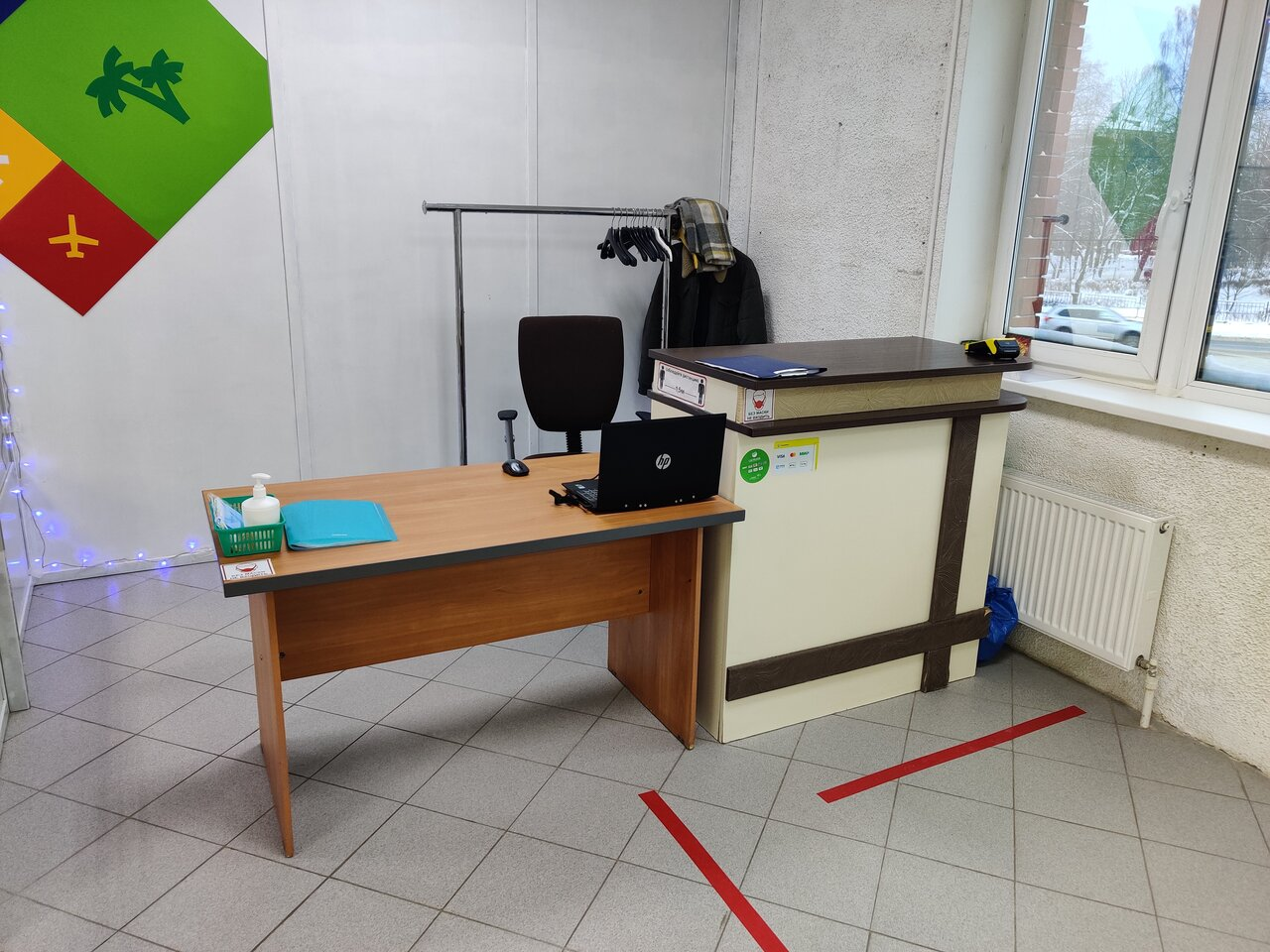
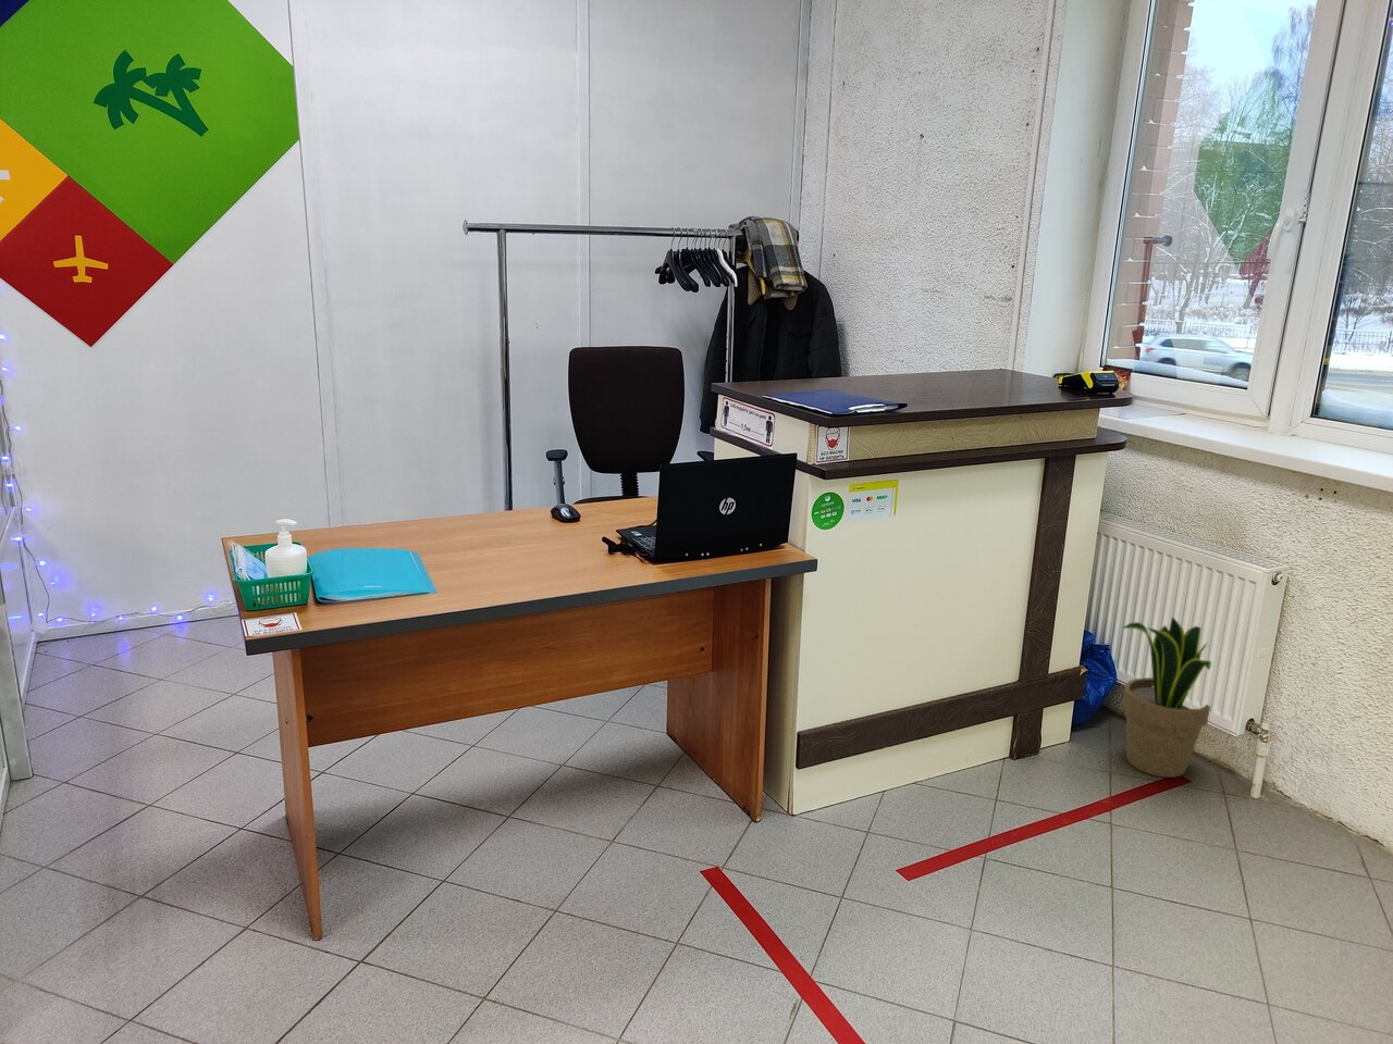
+ potted plant [1121,615,1212,779]
